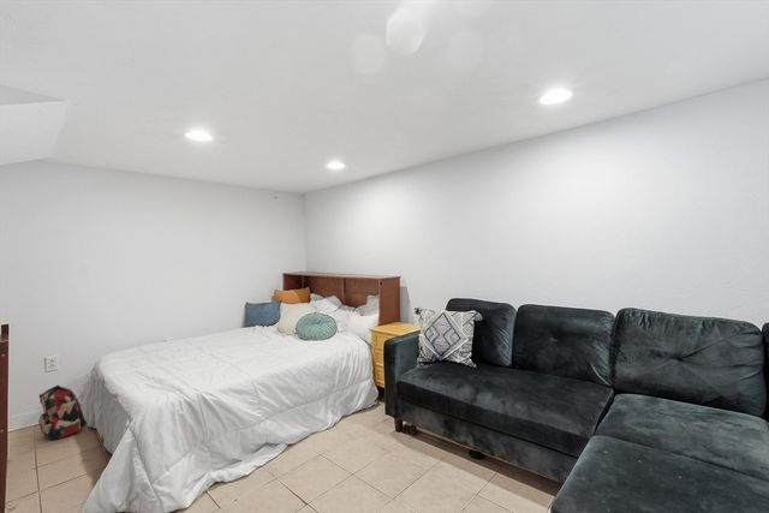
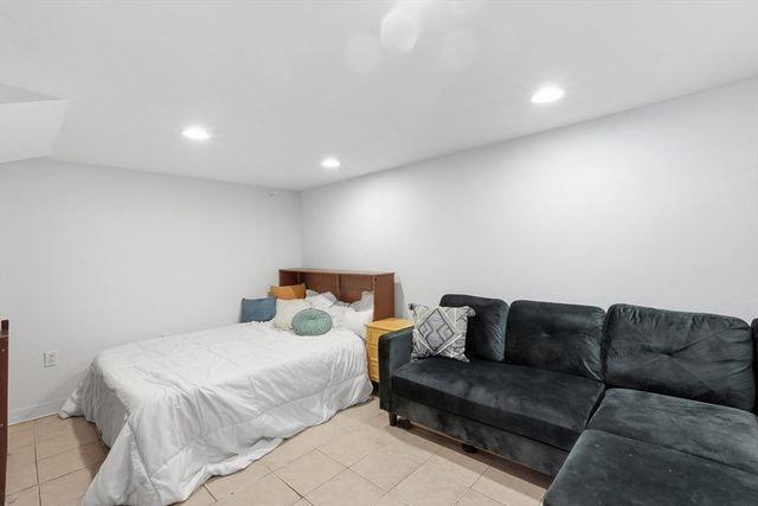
- backpack [37,383,87,441]
